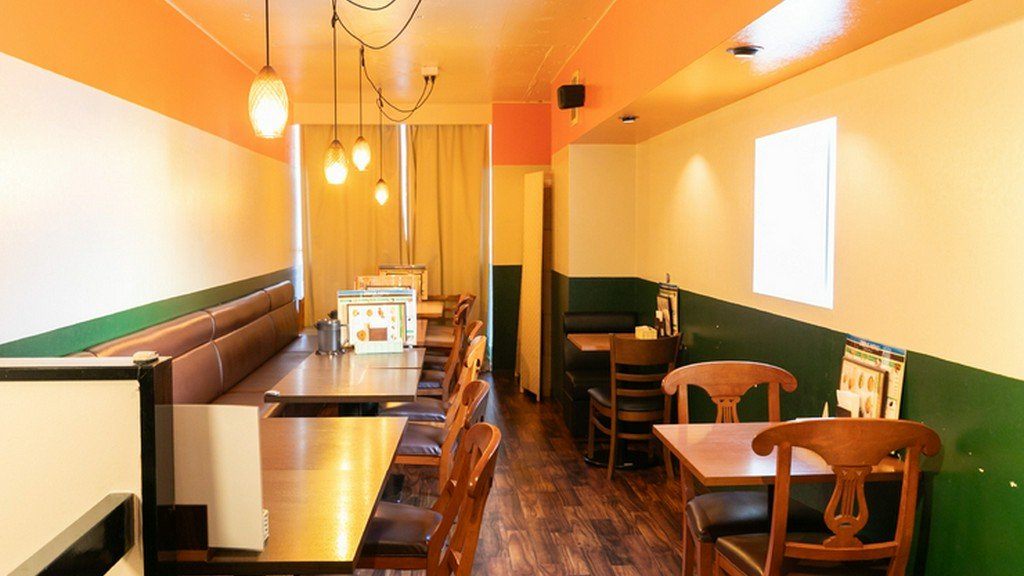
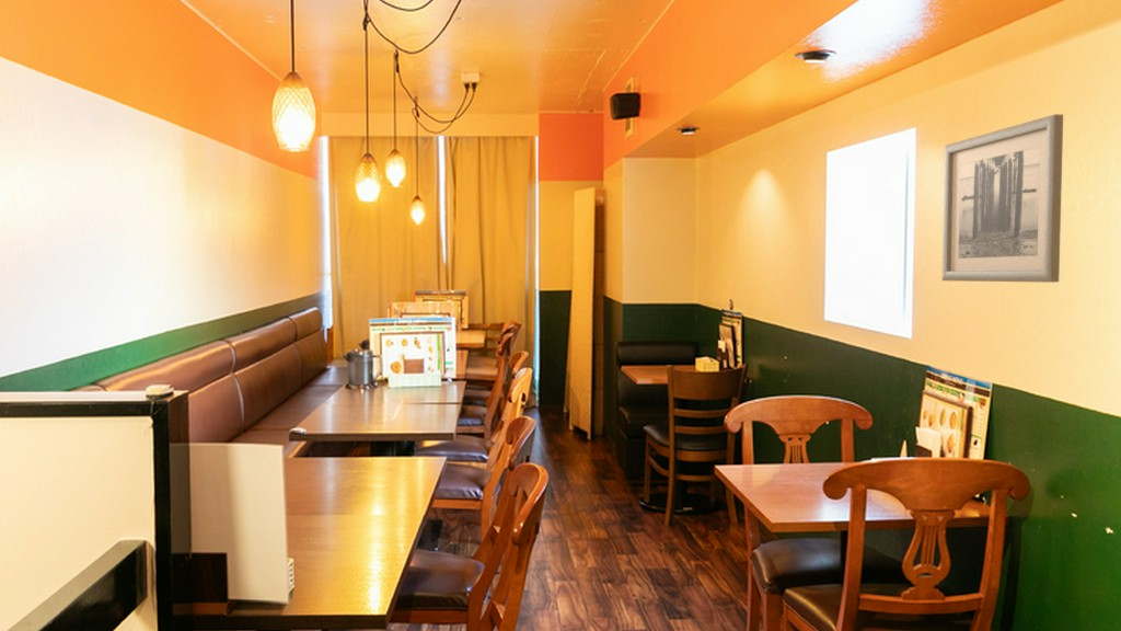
+ wall art [941,113,1064,284]
